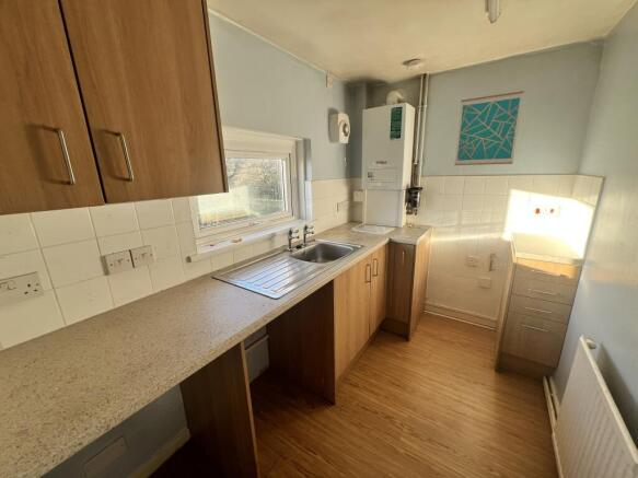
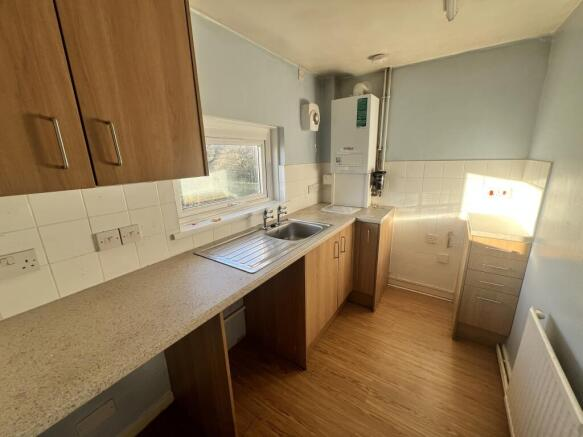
- wall art [453,90,525,166]
